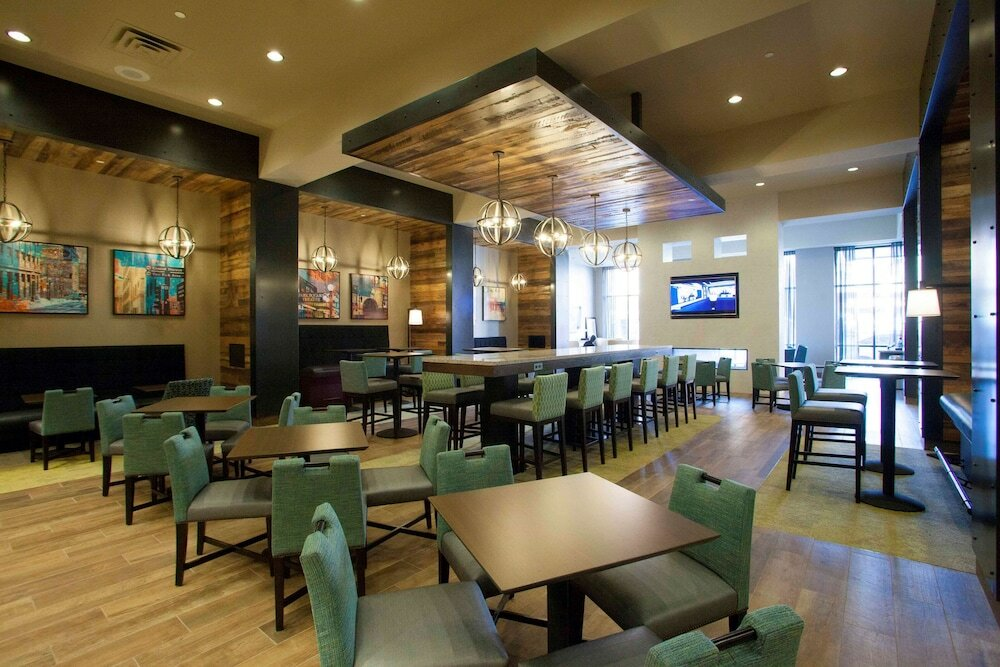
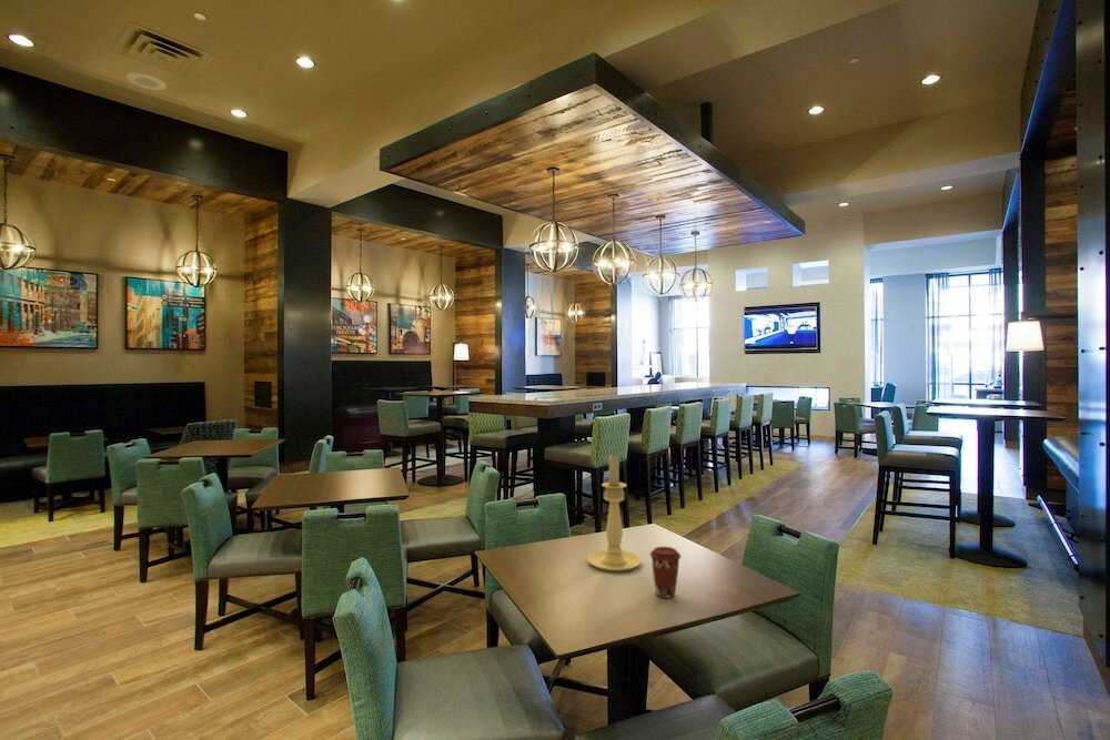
+ coffee cup [649,546,682,599]
+ candle holder [587,453,643,572]
